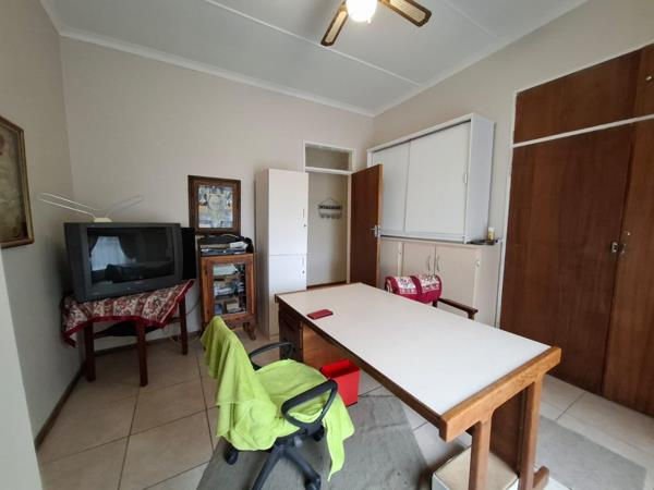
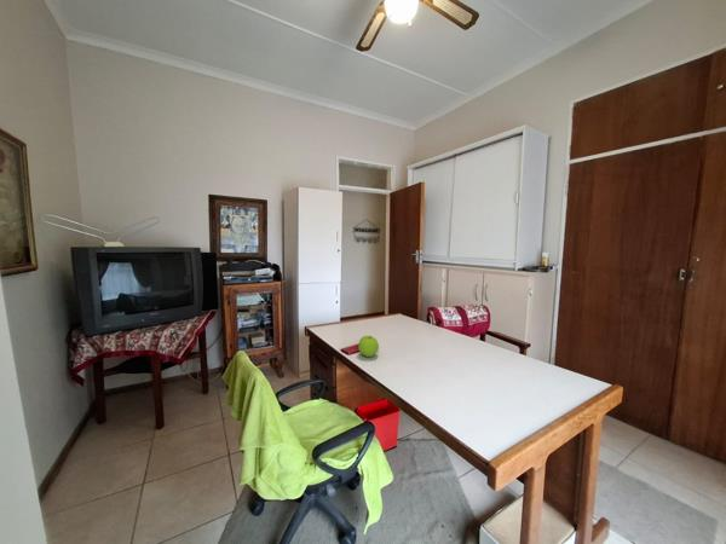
+ apple [357,335,380,358]
